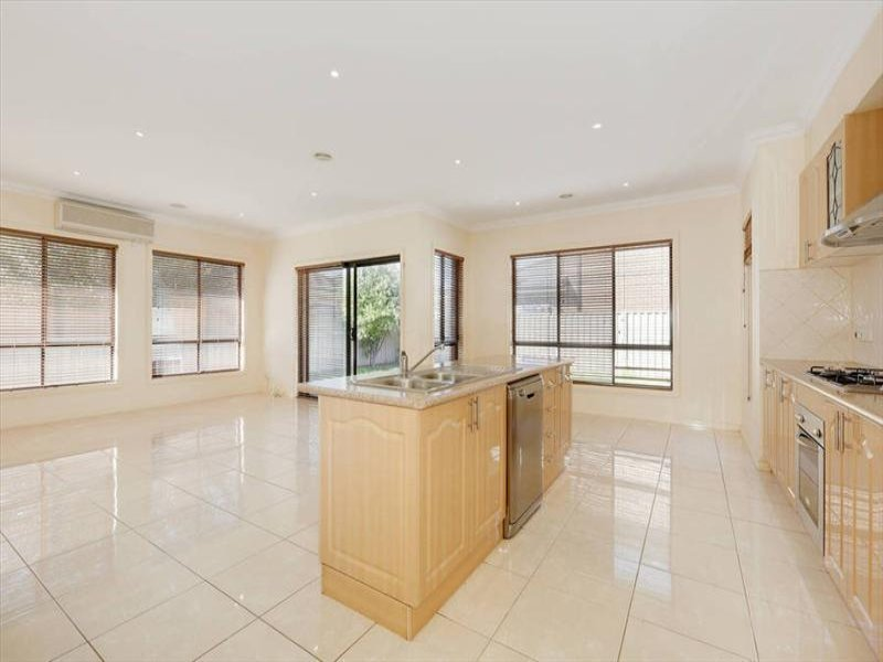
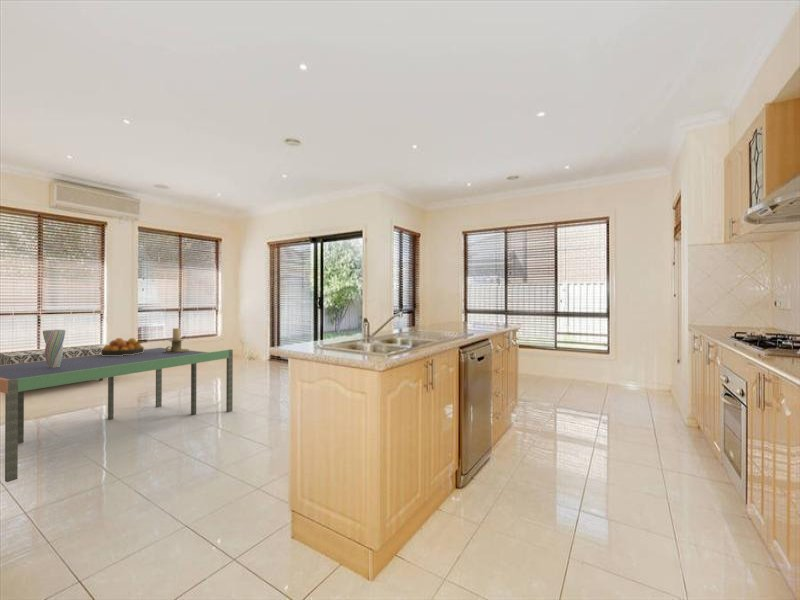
+ candle holder [164,327,190,353]
+ fruit bowl [101,337,146,356]
+ dining table [0,347,234,483]
+ bench [0,345,104,382]
+ vase [42,329,66,368]
